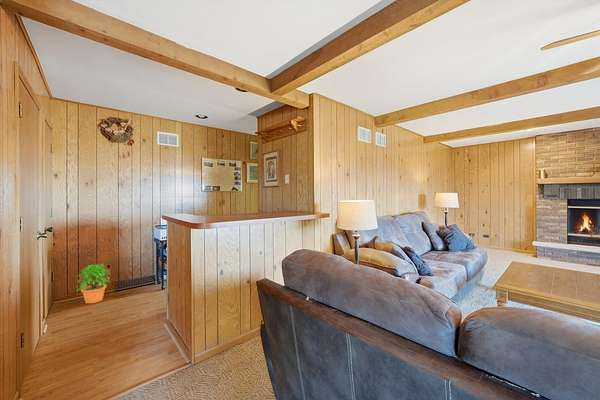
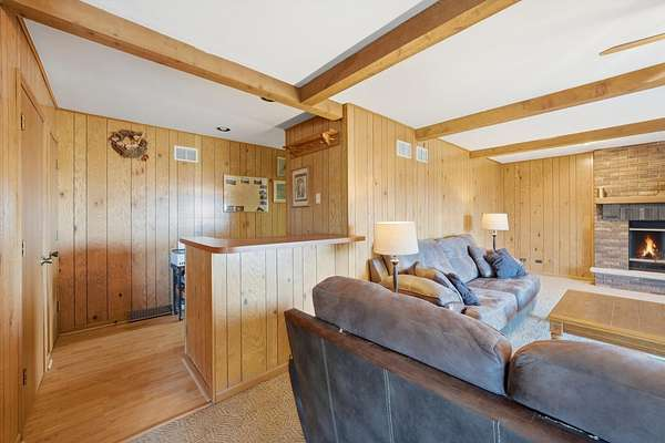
- potted plant [75,263,111,304]
